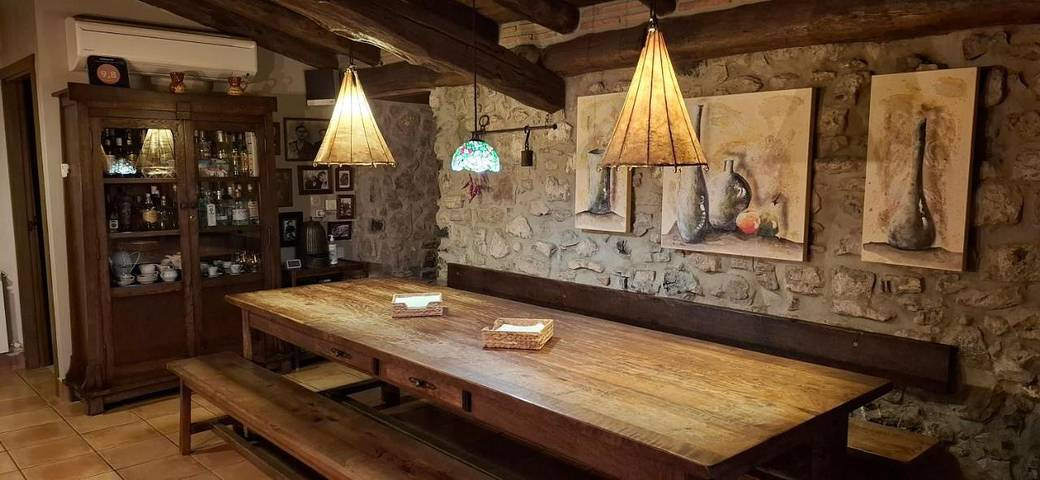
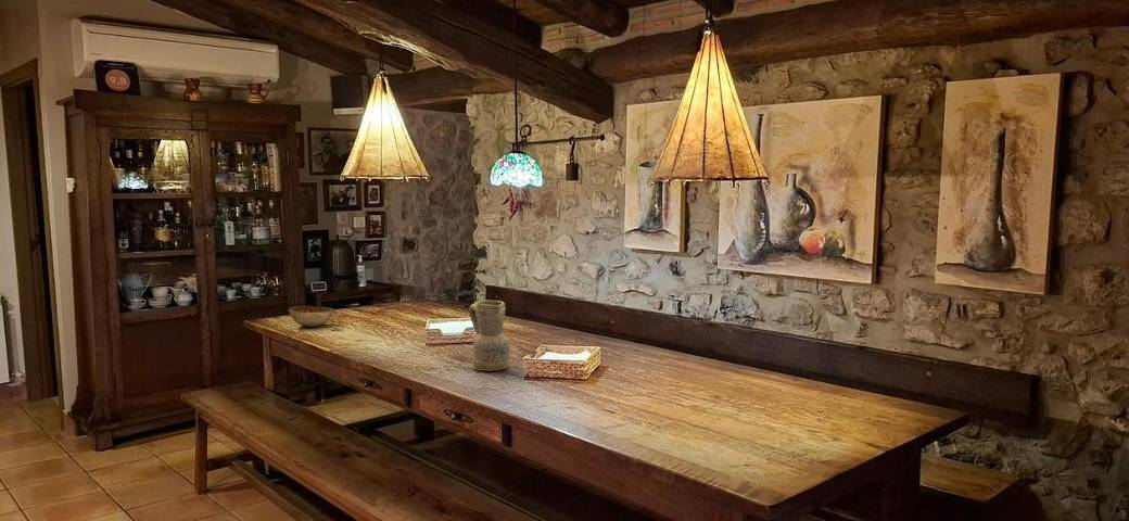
+ ceramic pitcher [468,298,510,372]
+ decorative bowl [288,305,334,328]
